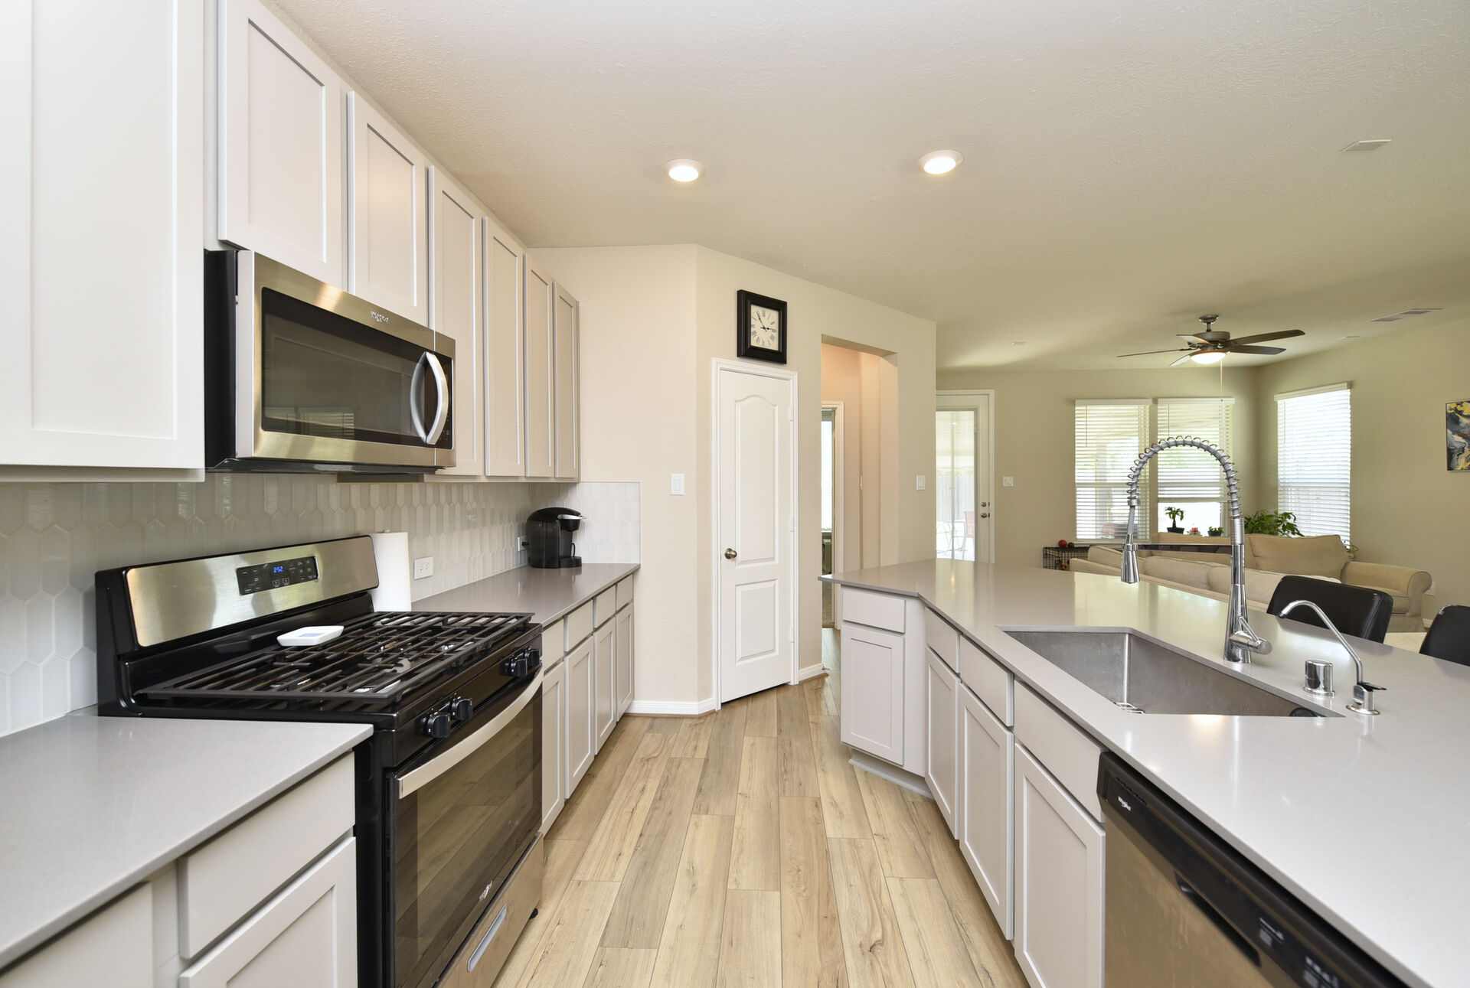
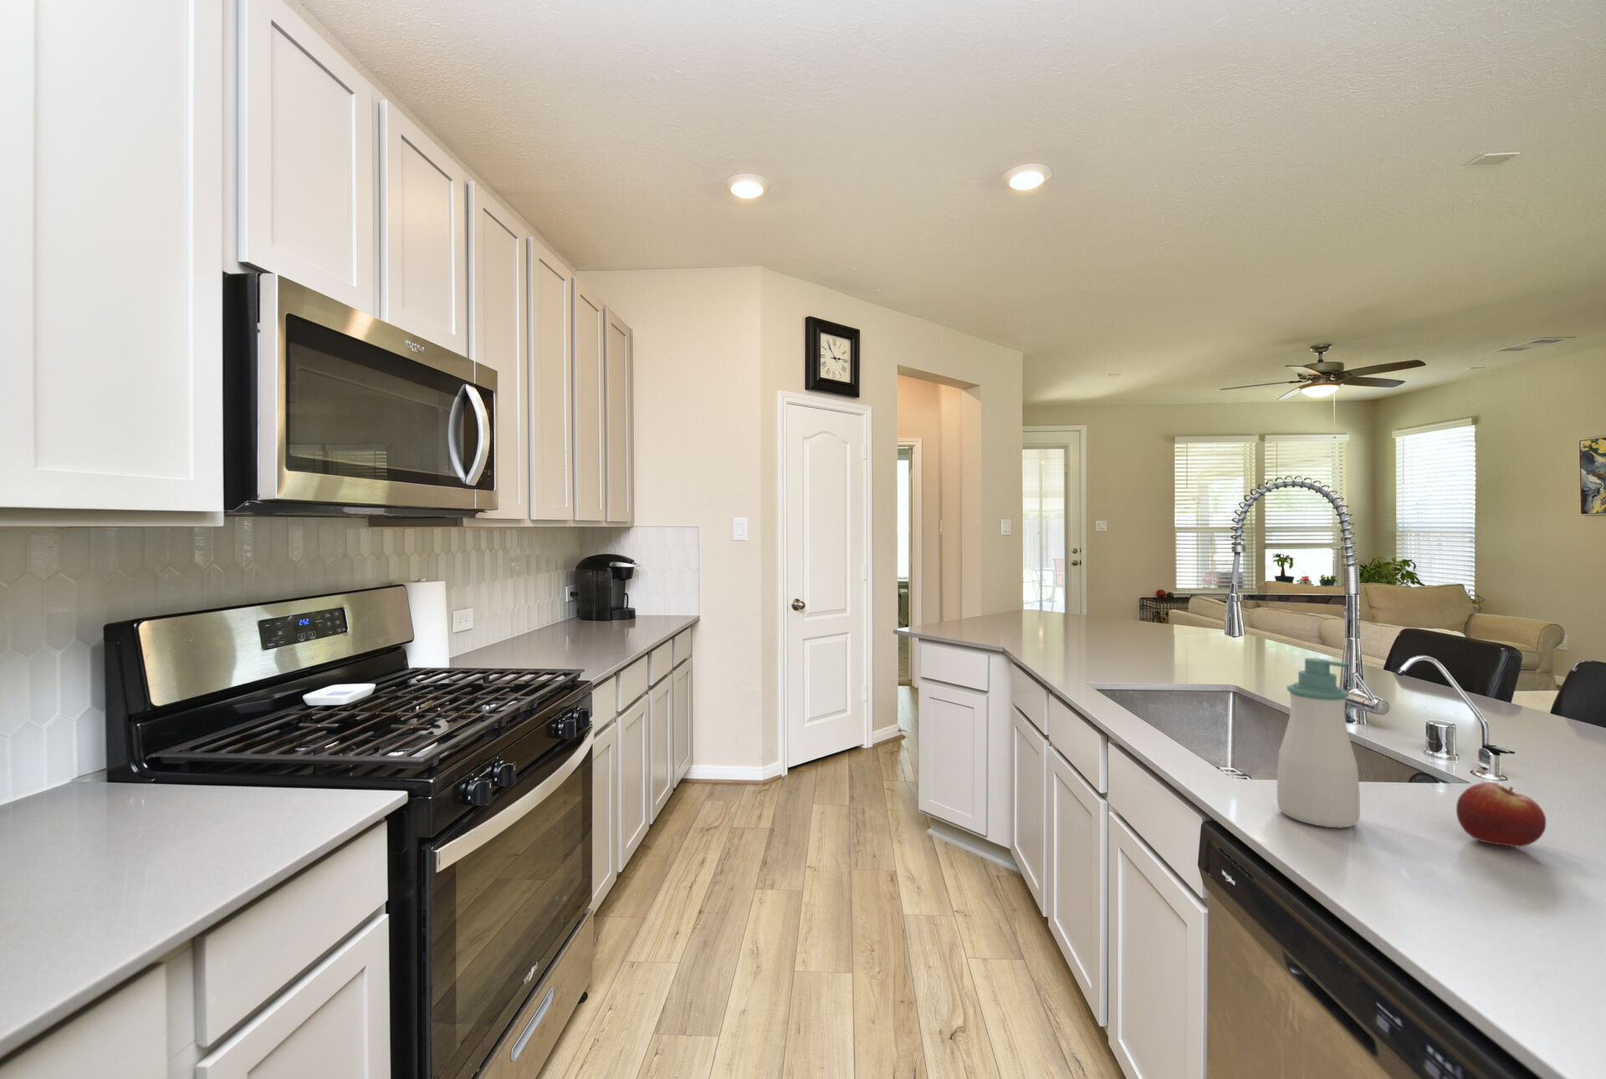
+ fruit [1455,782,1547,848]
+ soap bottle [1276,658,1361,829]
